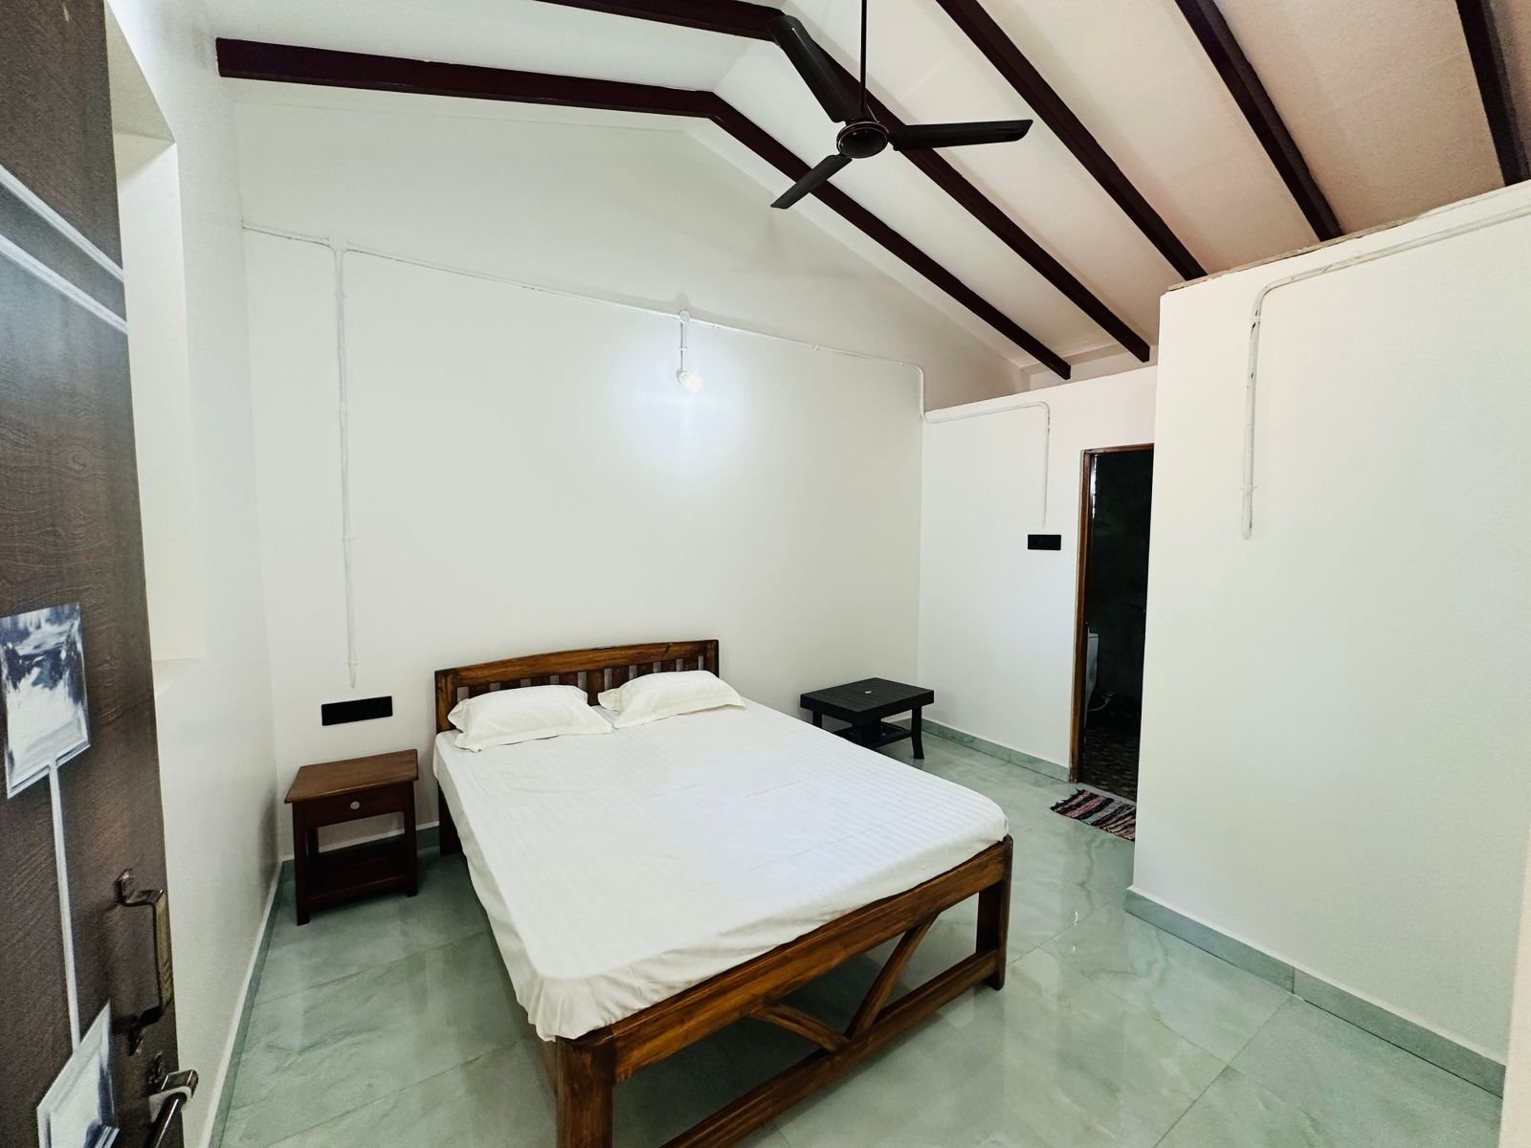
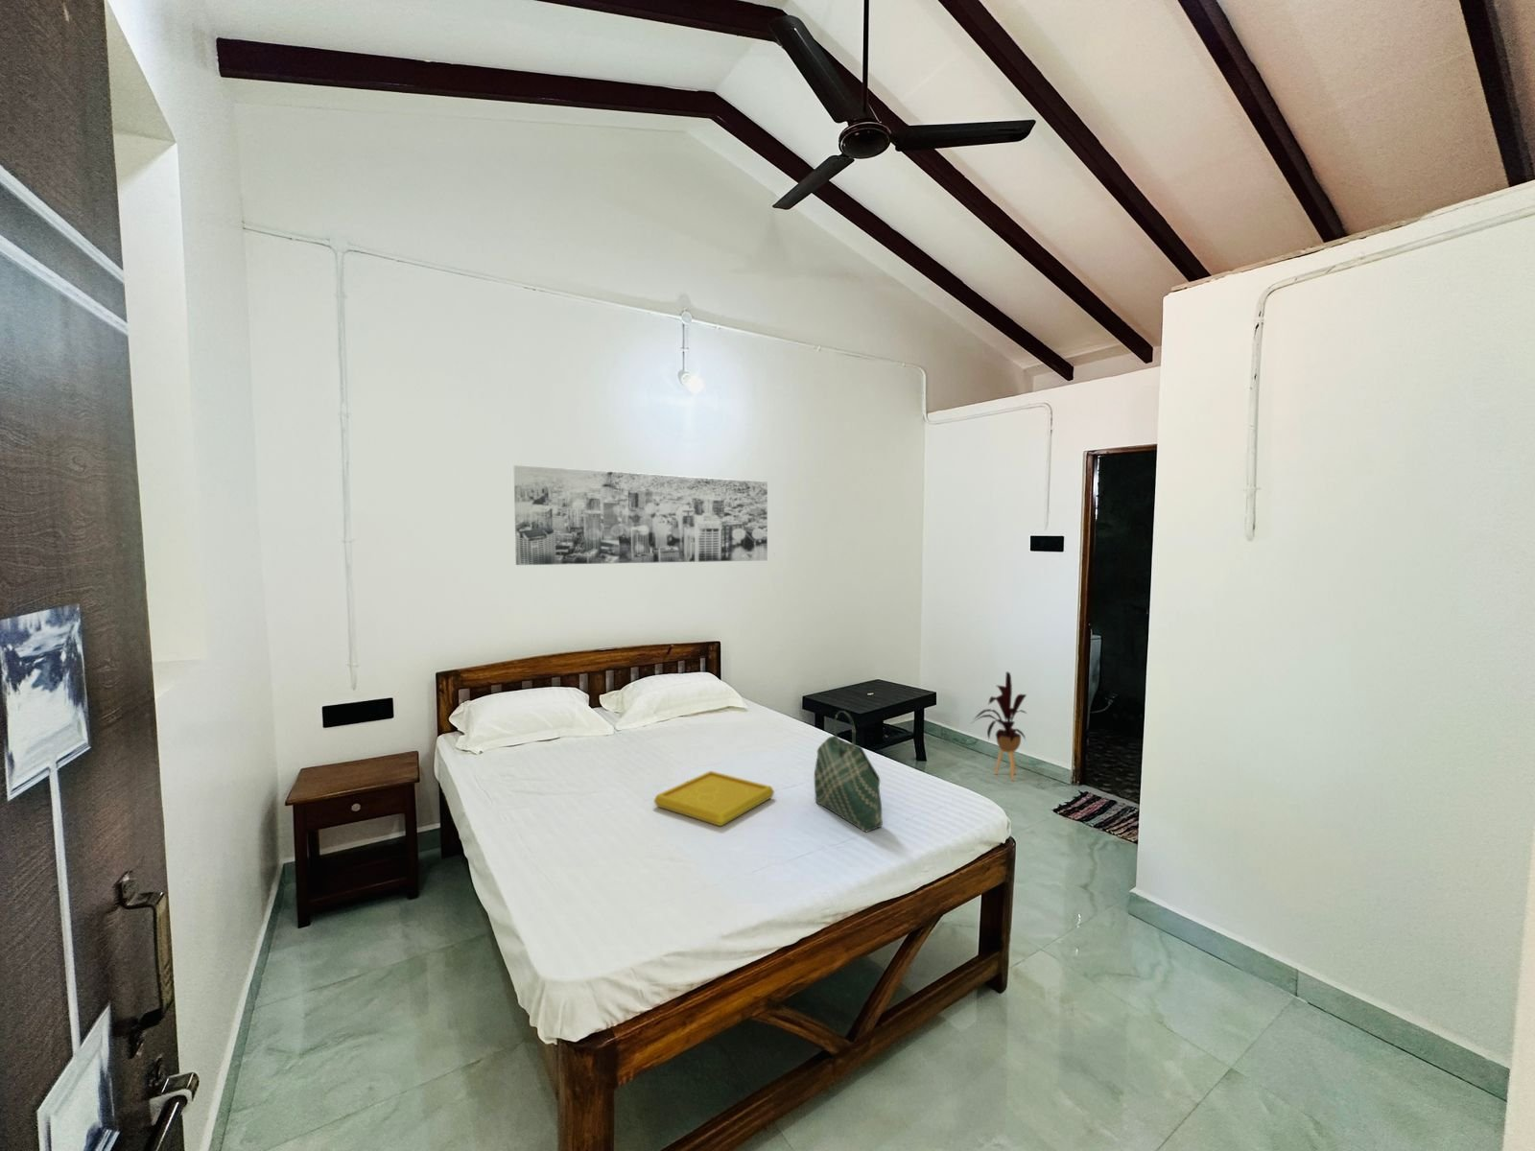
+ house plant [969,671,1027,782]
+ tote bag [813,710,884,833]
+ wall art [514,464,769,566]
+ serving tray [654,770,775,827]
